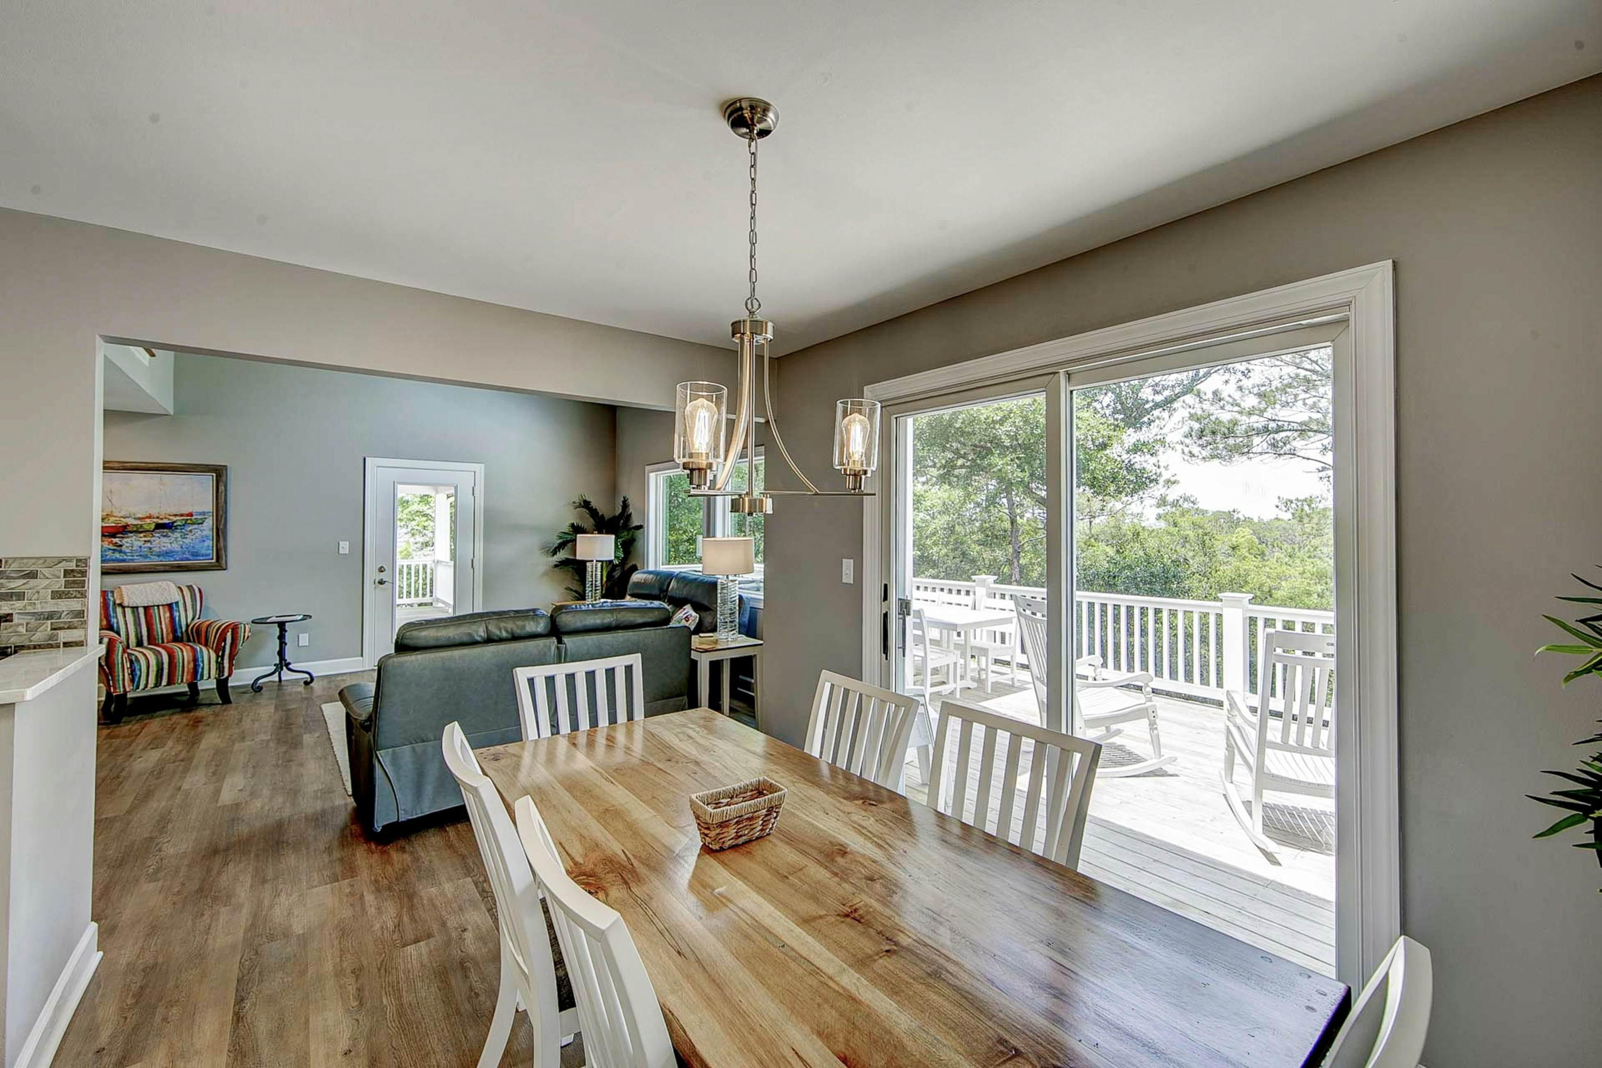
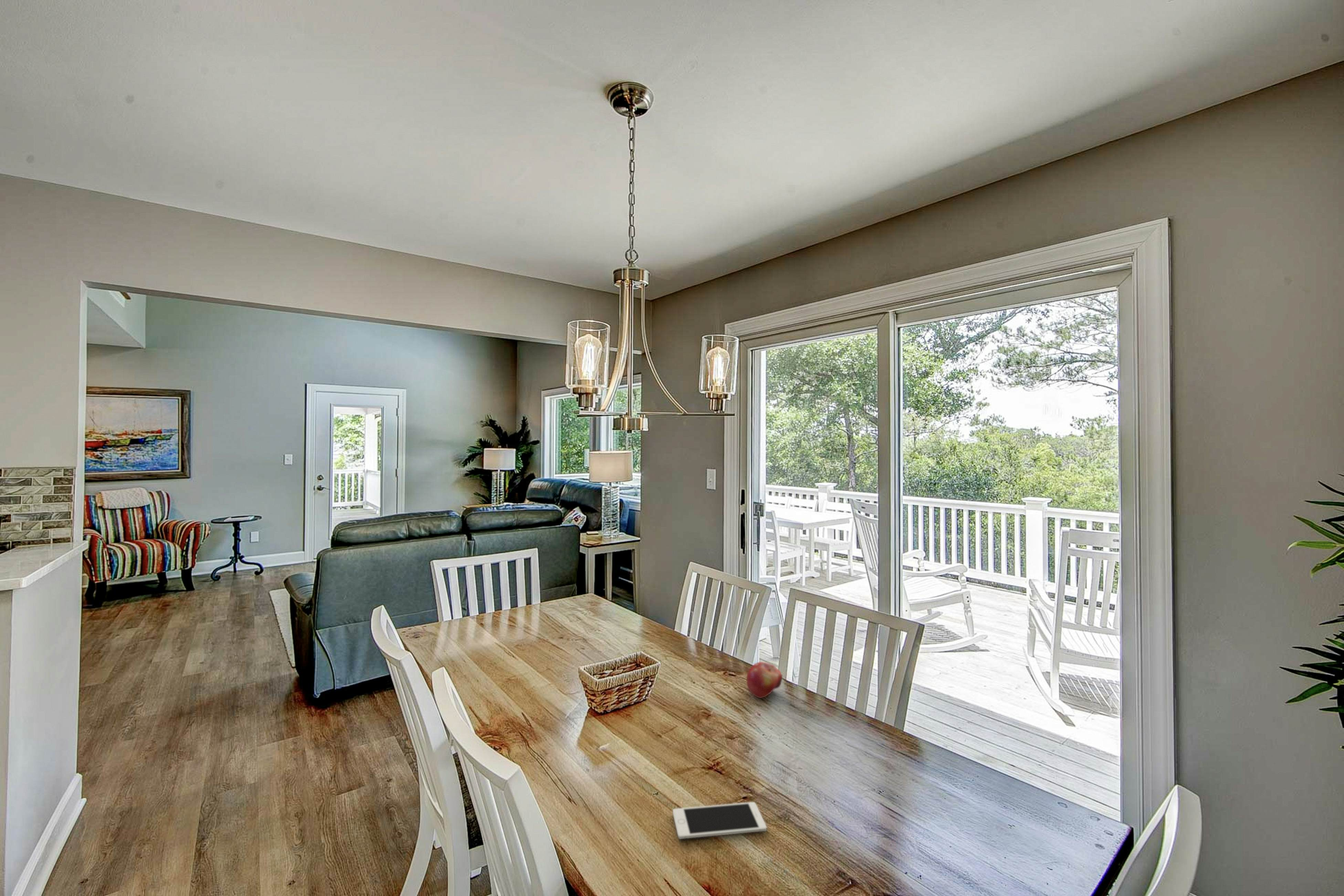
+ fruit [746,662,783,698]
+ cell phone [672,802,767,840]
